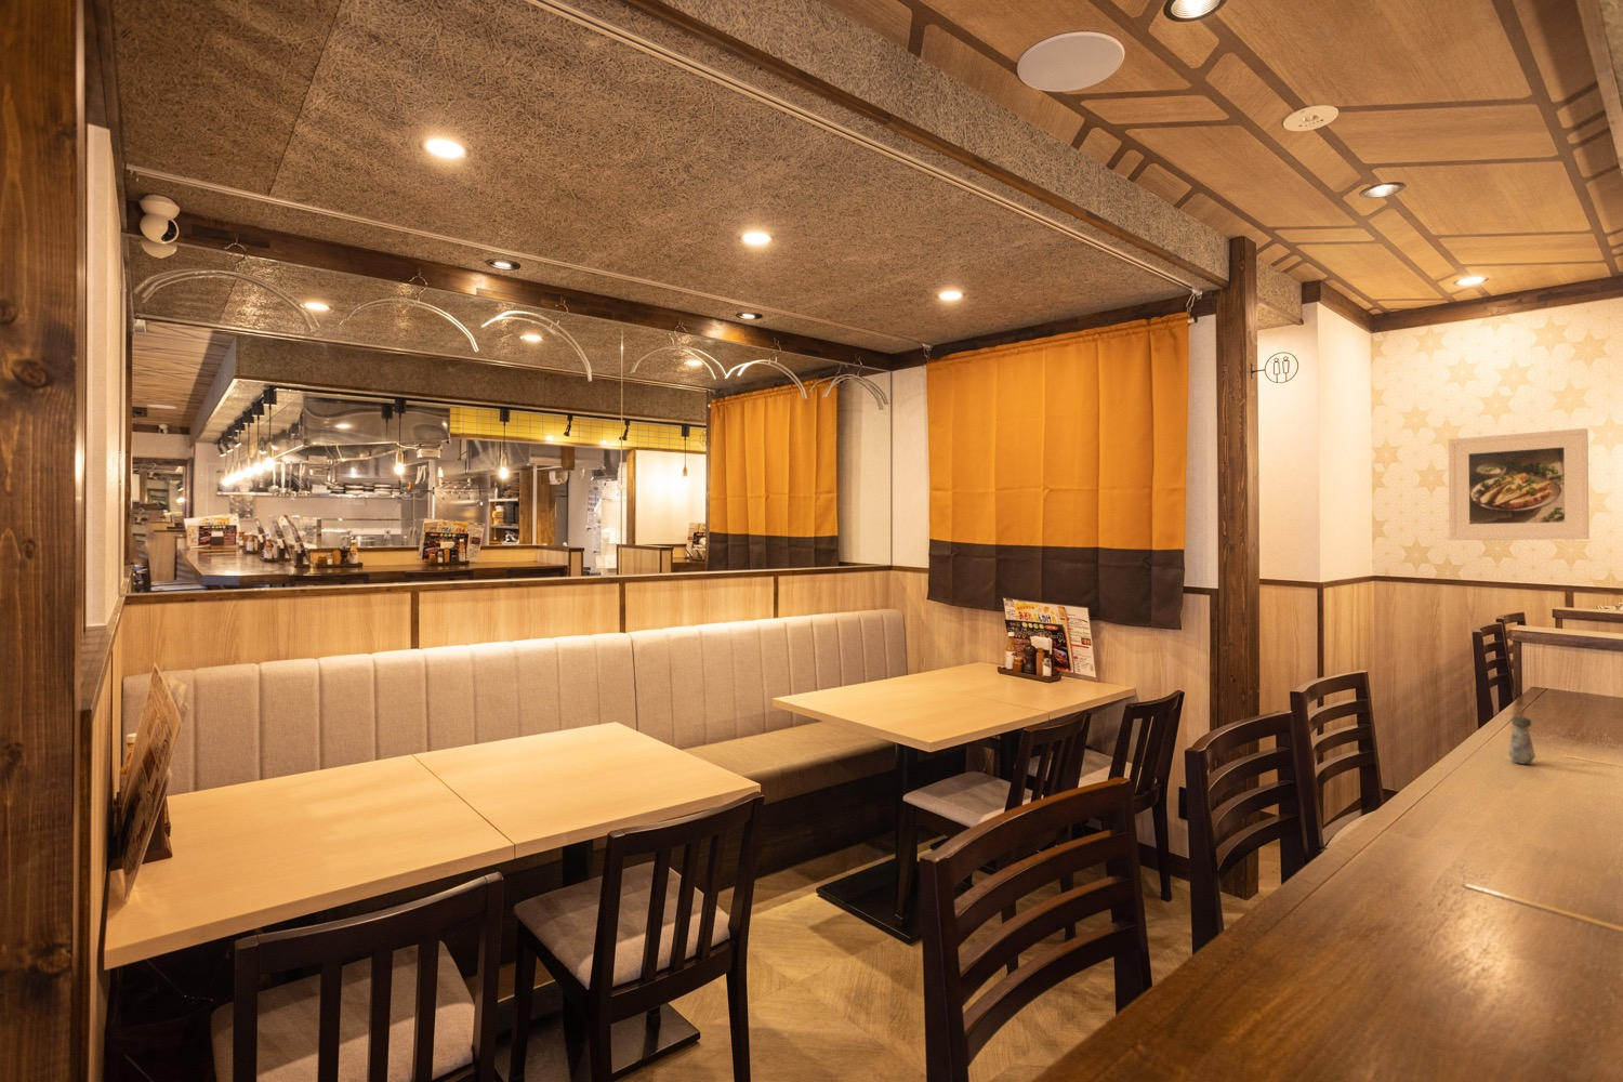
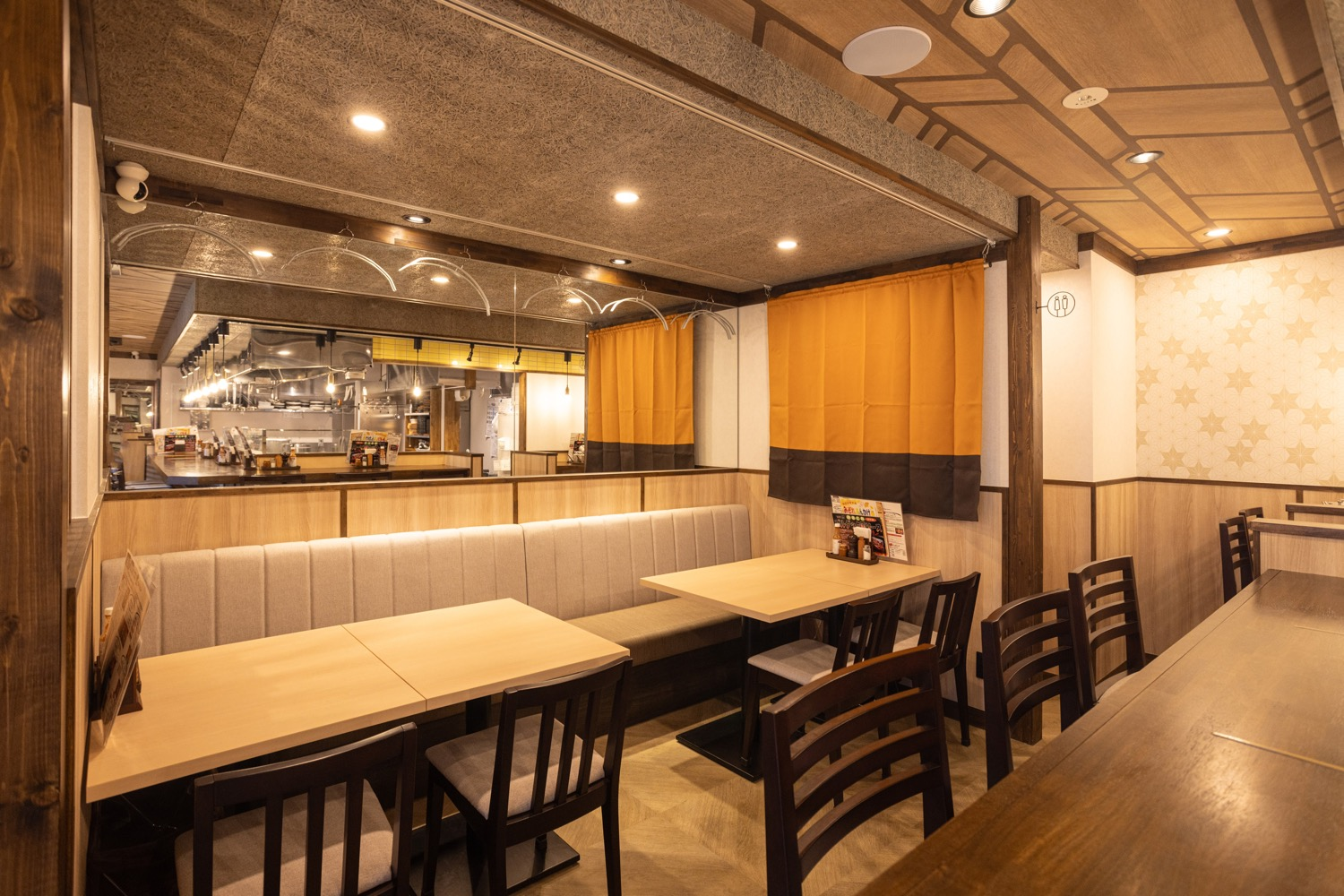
- salt shaker [1507,715,1536,764]
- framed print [1448,427,1590,541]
